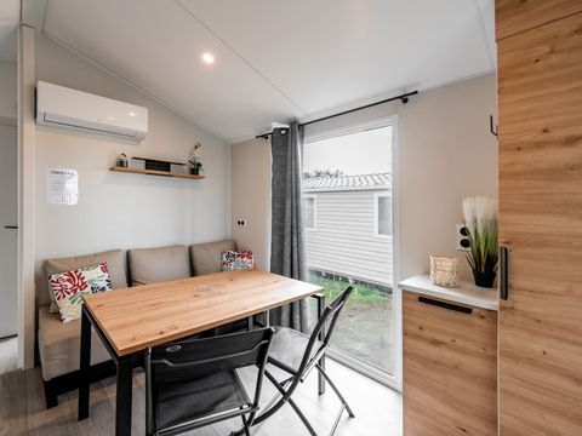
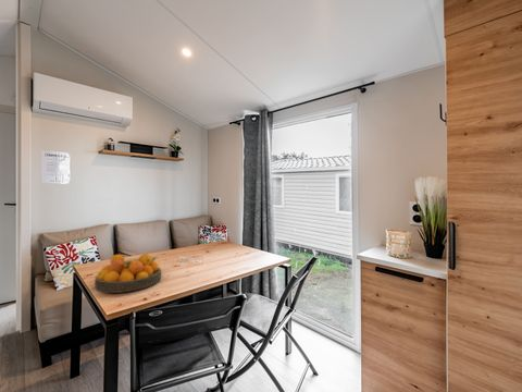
+ fruit bowl [94,253,162,294]
